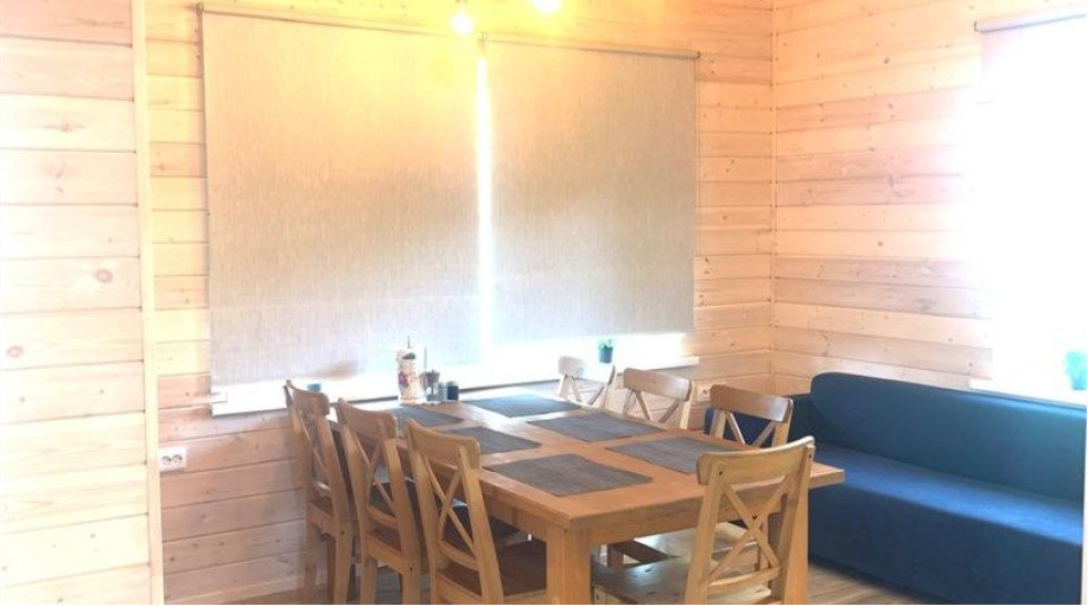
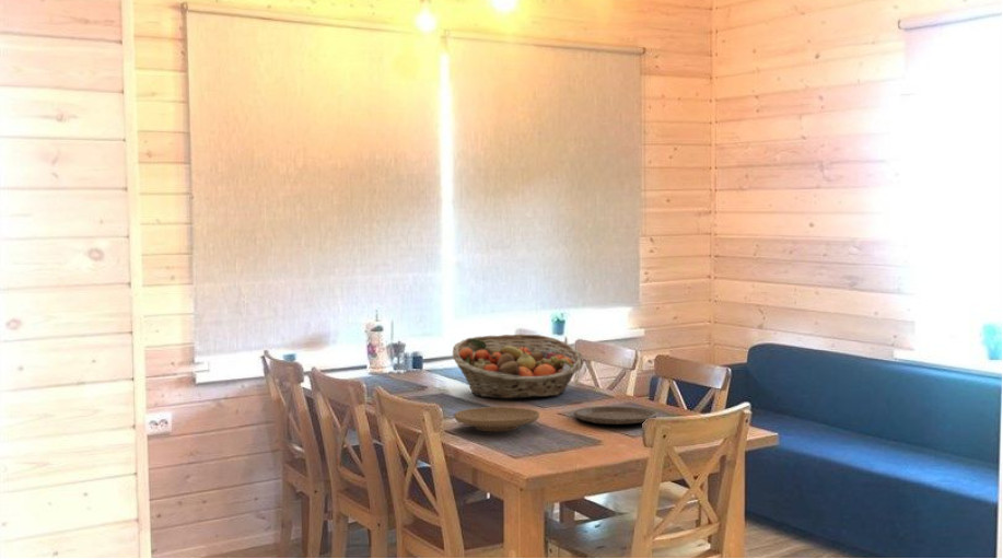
+ plate [453,406,540,432]
+ fruit basket [452,333,584,399]
+ plate [572,405,658,426]
